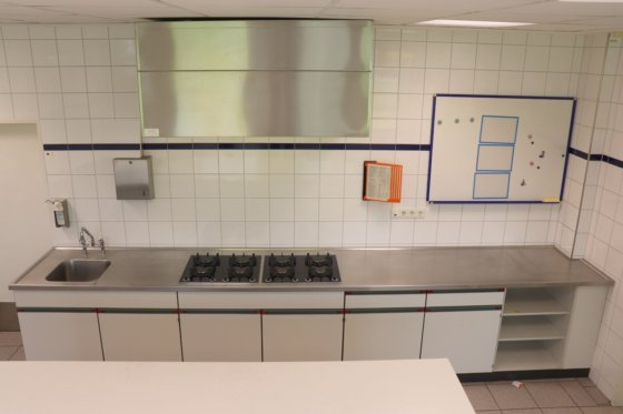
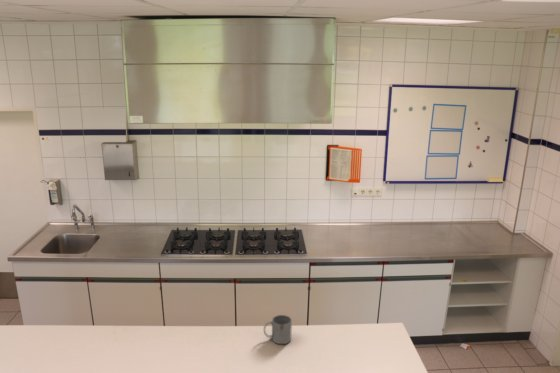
+ mug [263,314,293,345]
